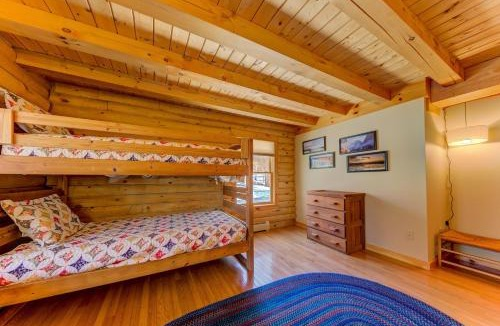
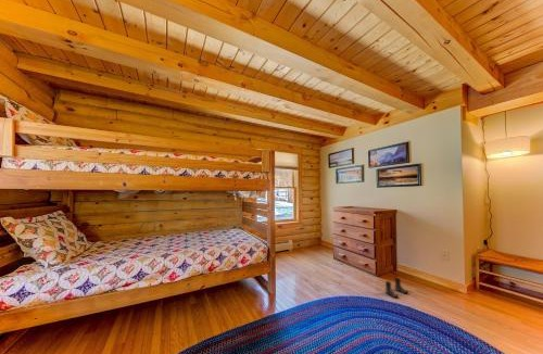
+ boots [384,277,409,299]
